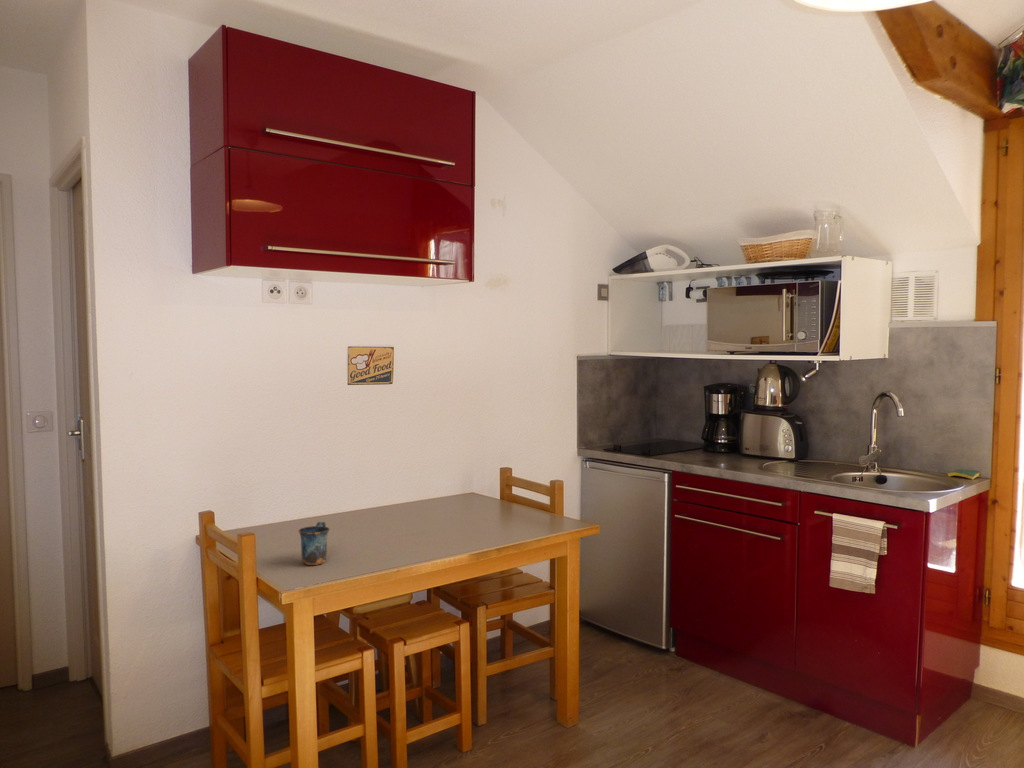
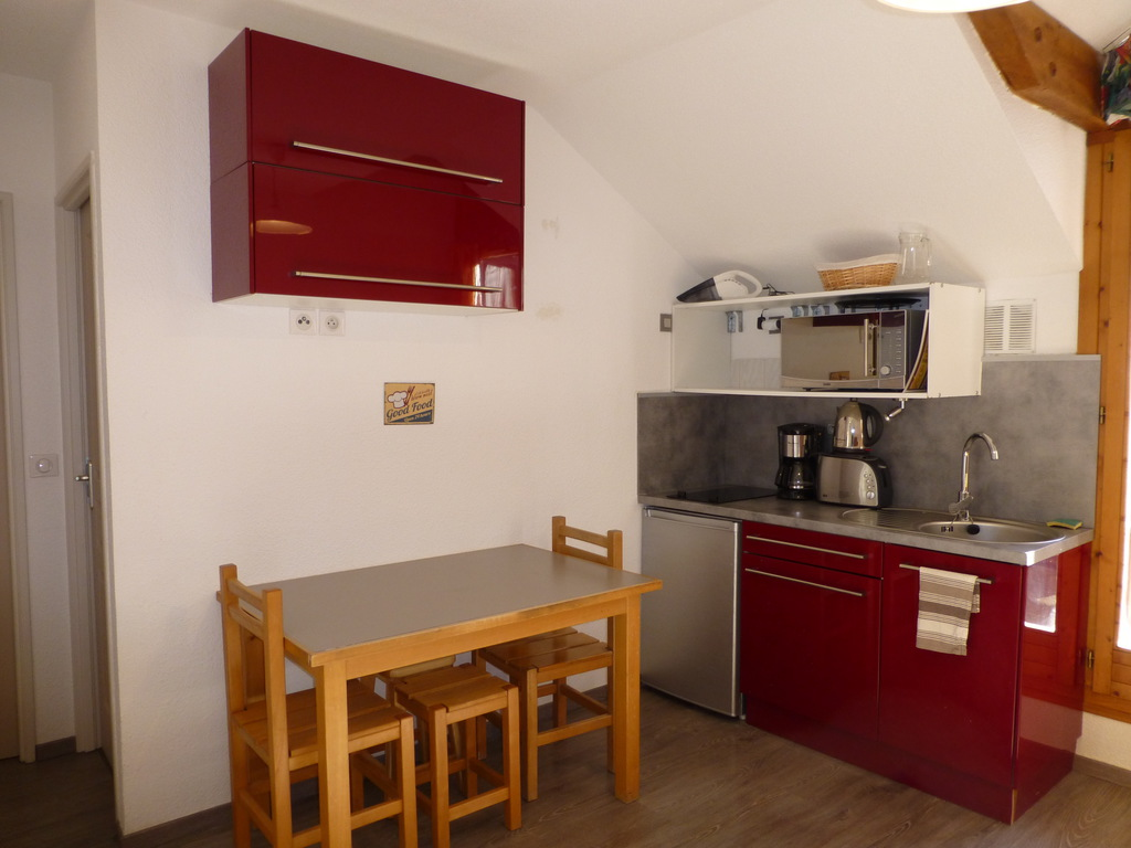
- mug [298,521,330,566]
